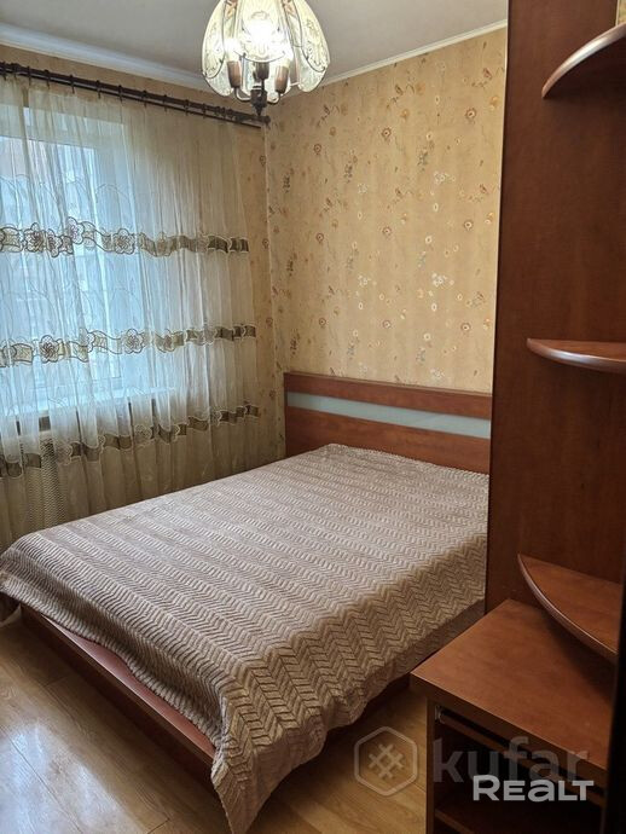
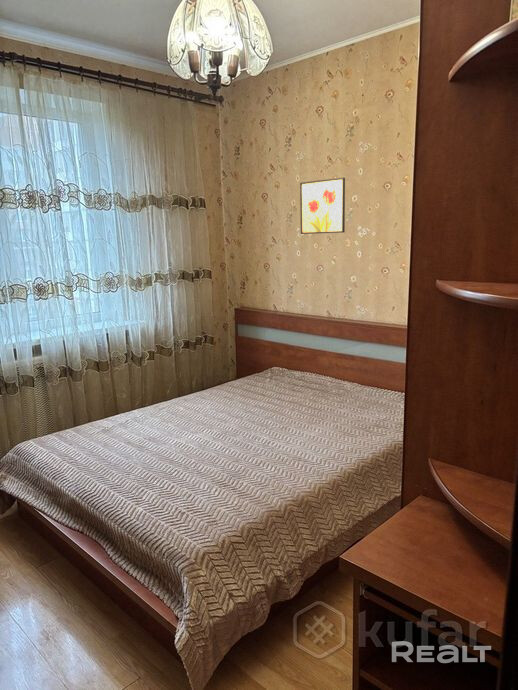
+ wall art [299,177,346,235]
